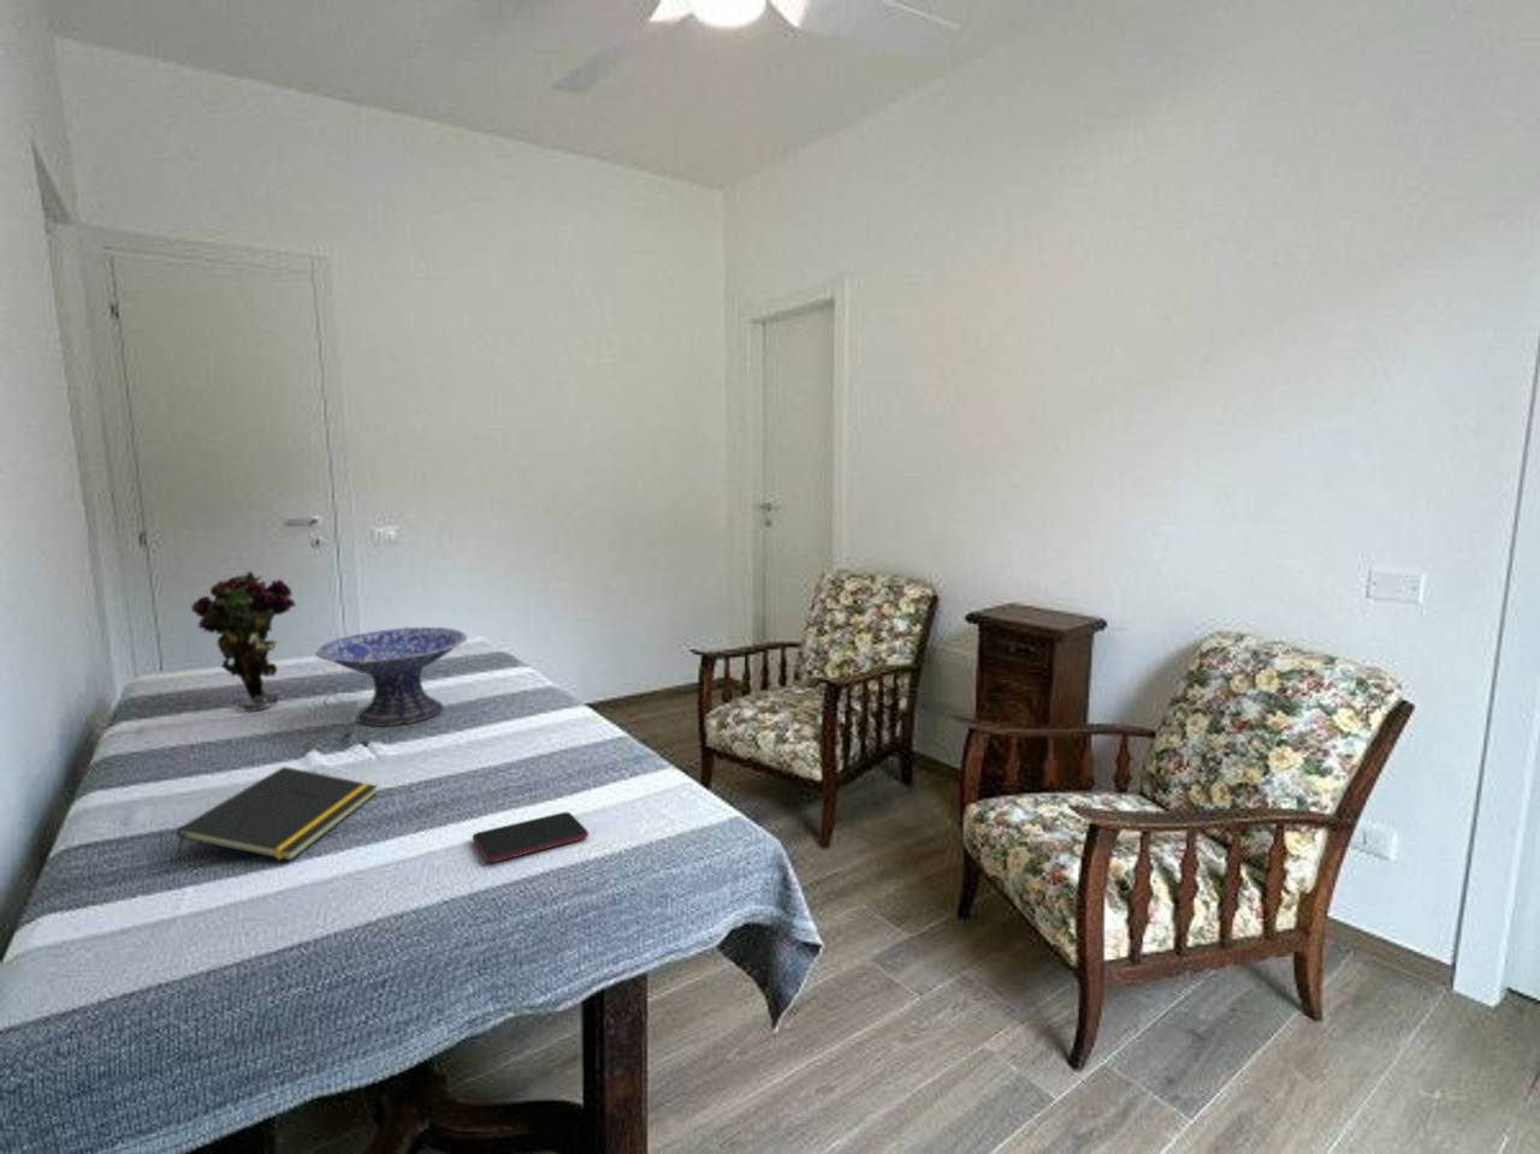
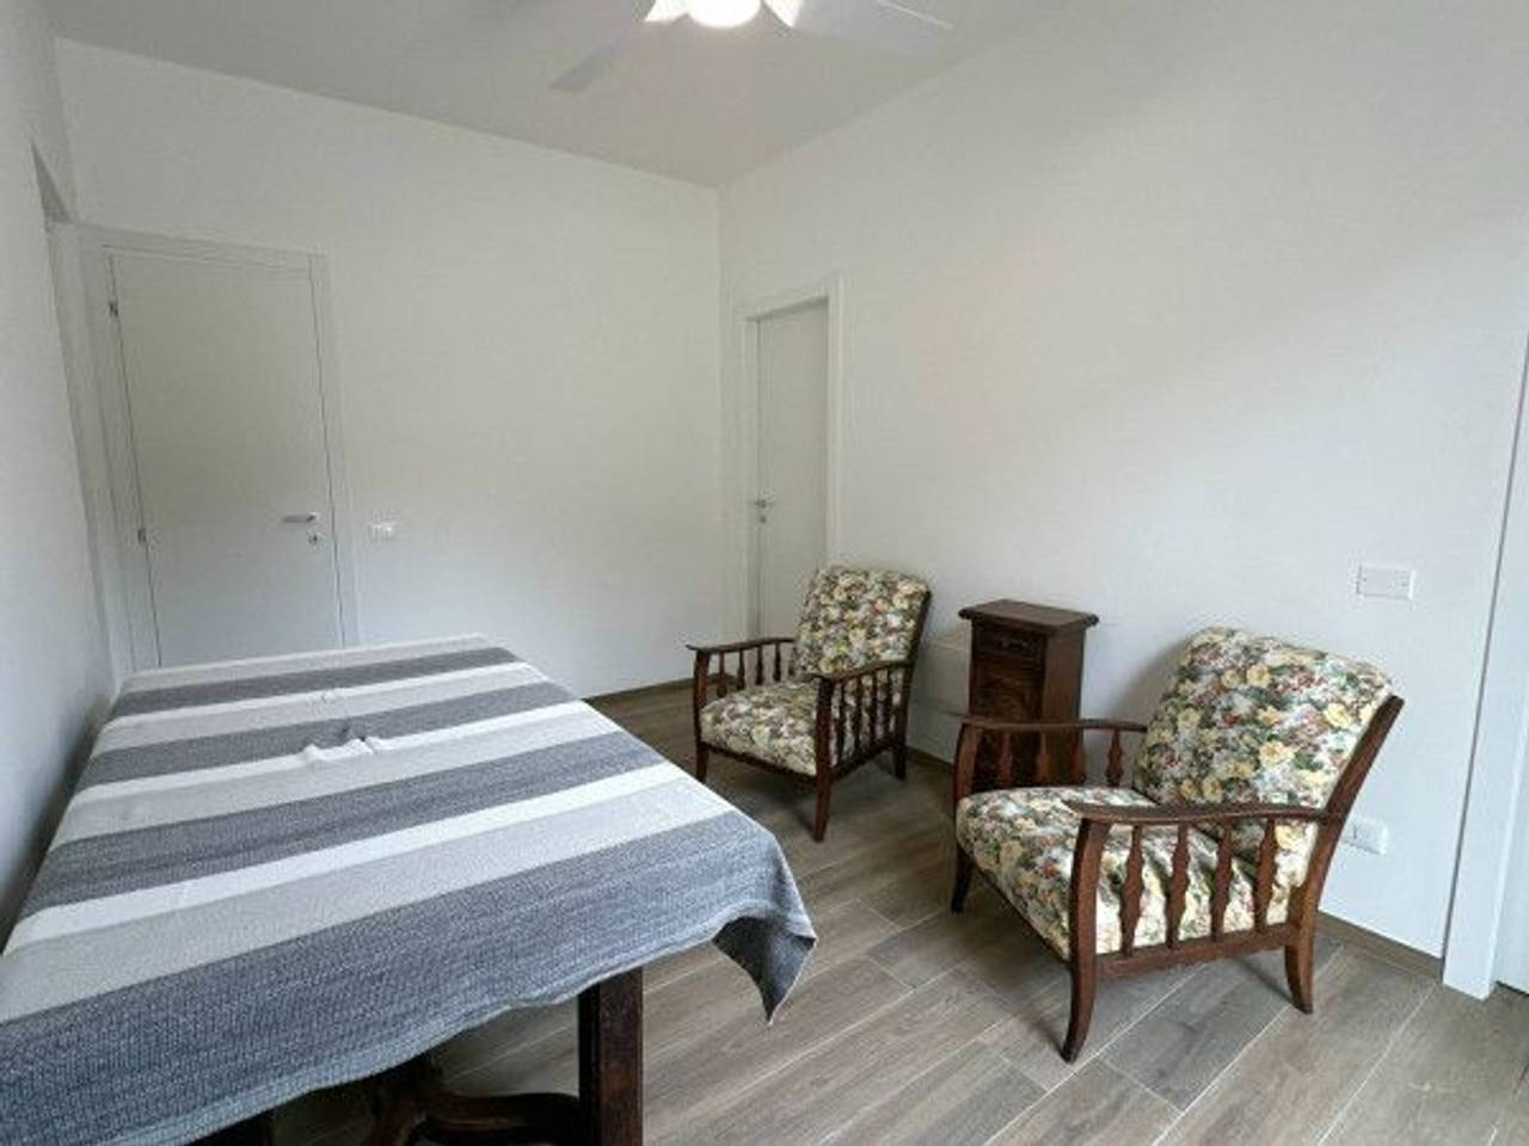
- notepad [176,766,380,863]
- flower [190,570,297,713]
- decorative bowl [315,627,469,727]
- smartphone [472,811,589,863]
